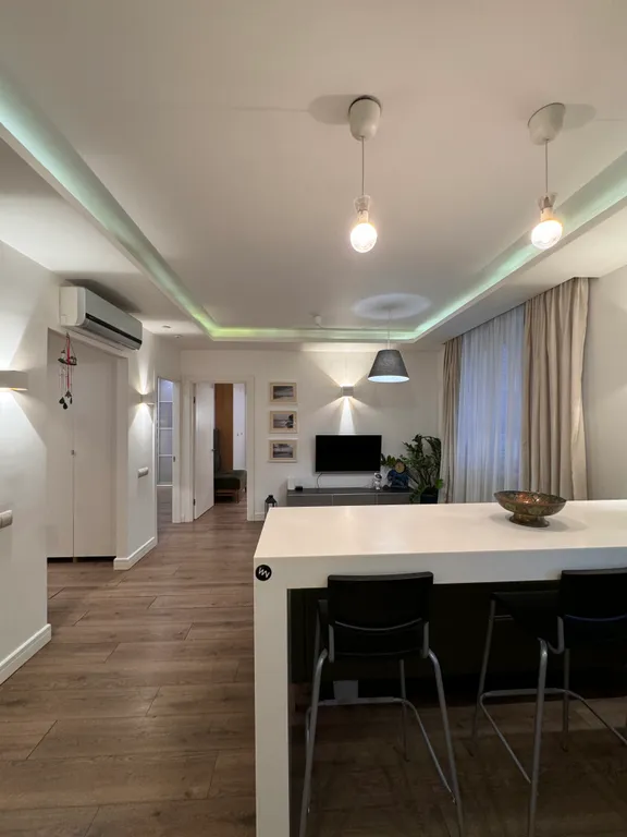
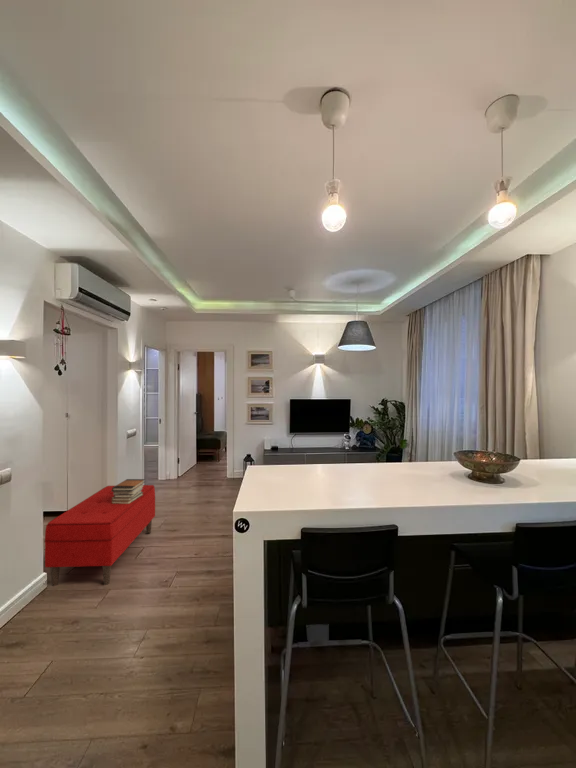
+ bench [44,484,156,587]
+ book stack [111,478,146,504]
